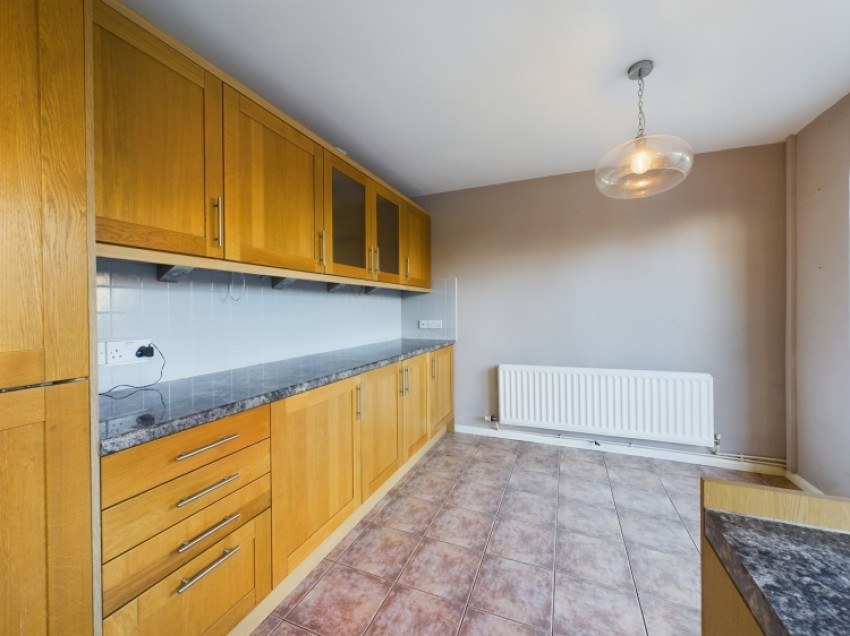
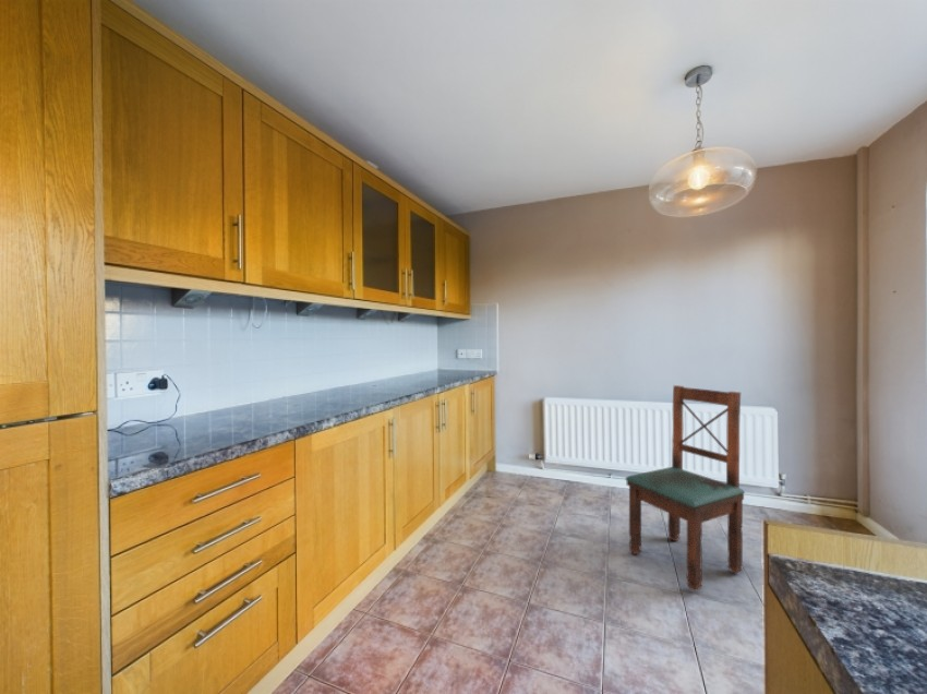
+ dining chair [624,384,746,593]
